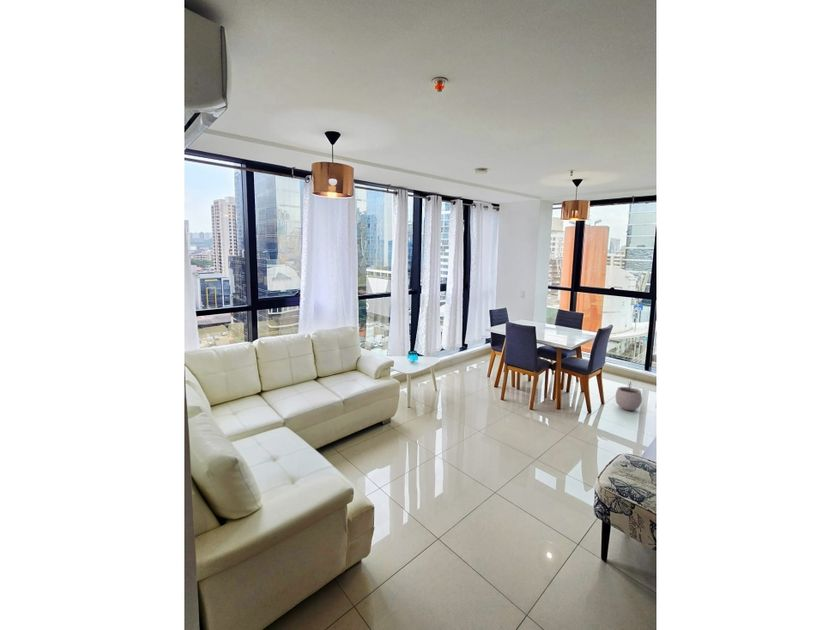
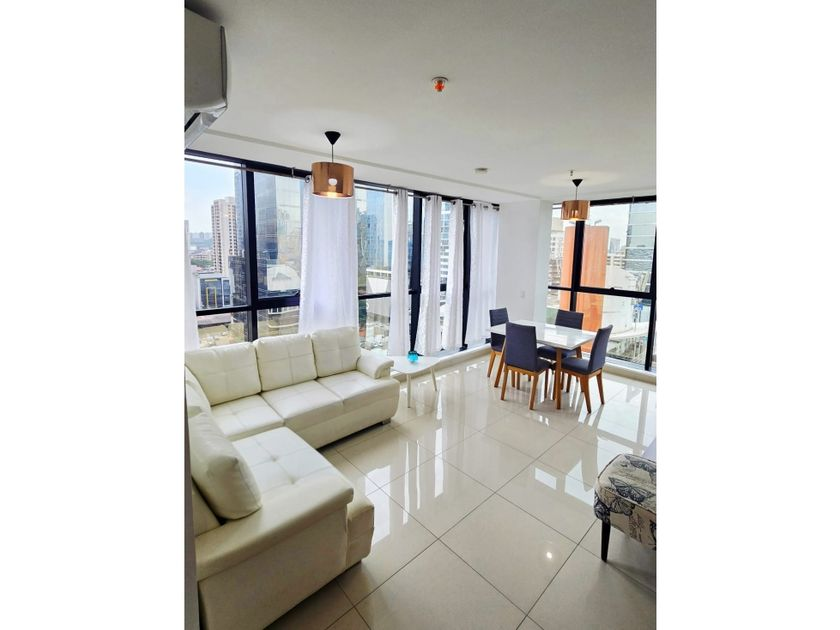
- plant pot [615,380,643,411]
